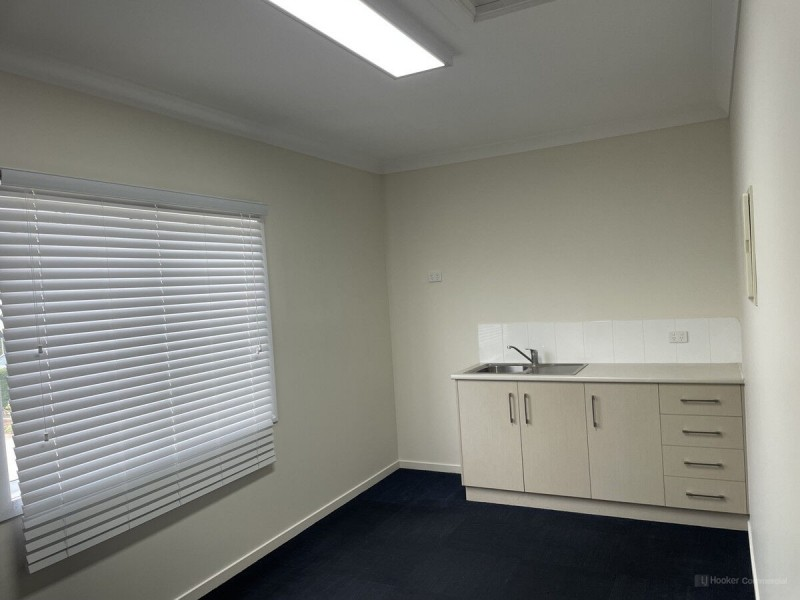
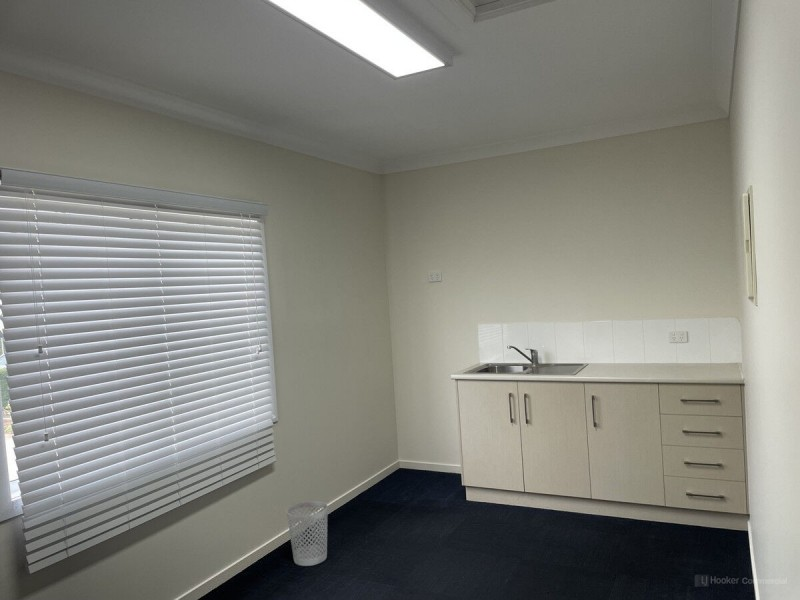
+ wastebasket [285,500,328,567]
